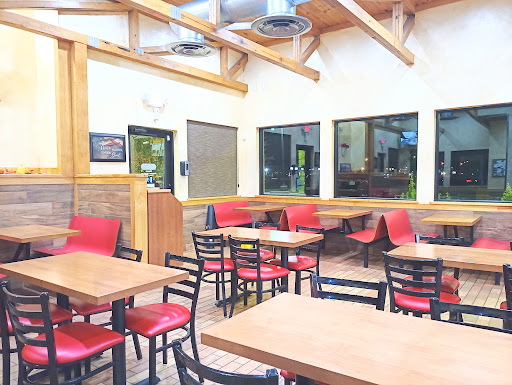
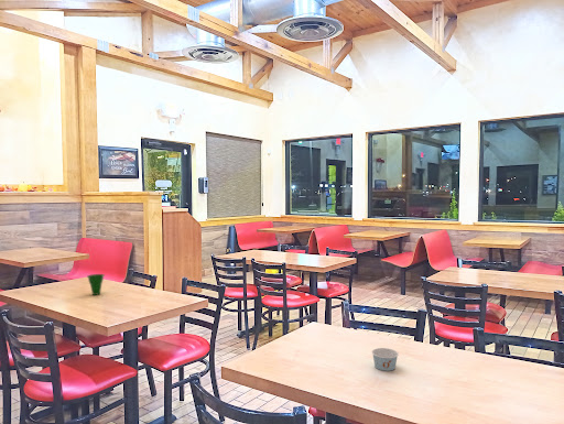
+ flower pot [86,273,106,296]
+ paper cup [371,347,400,372]
